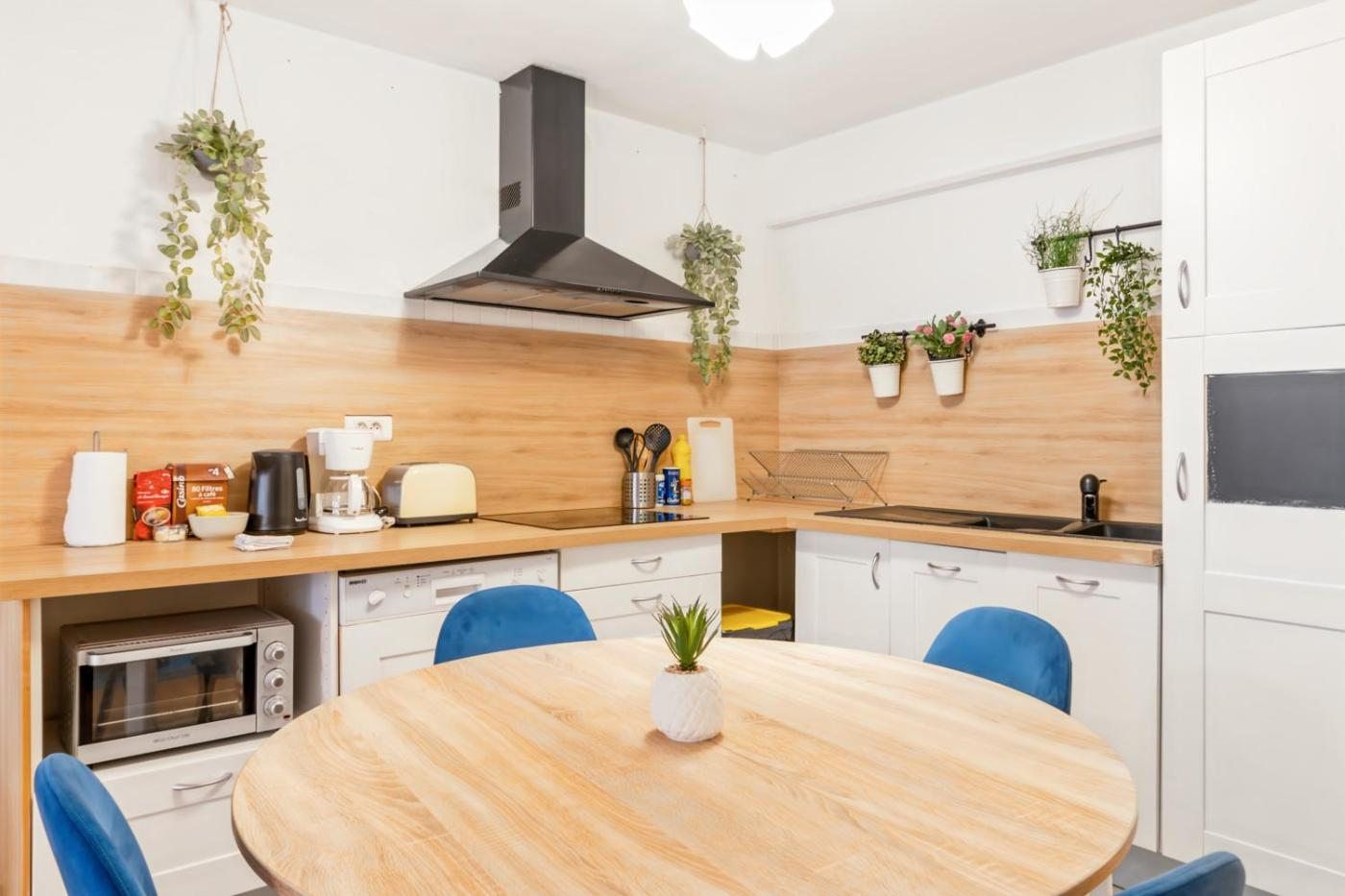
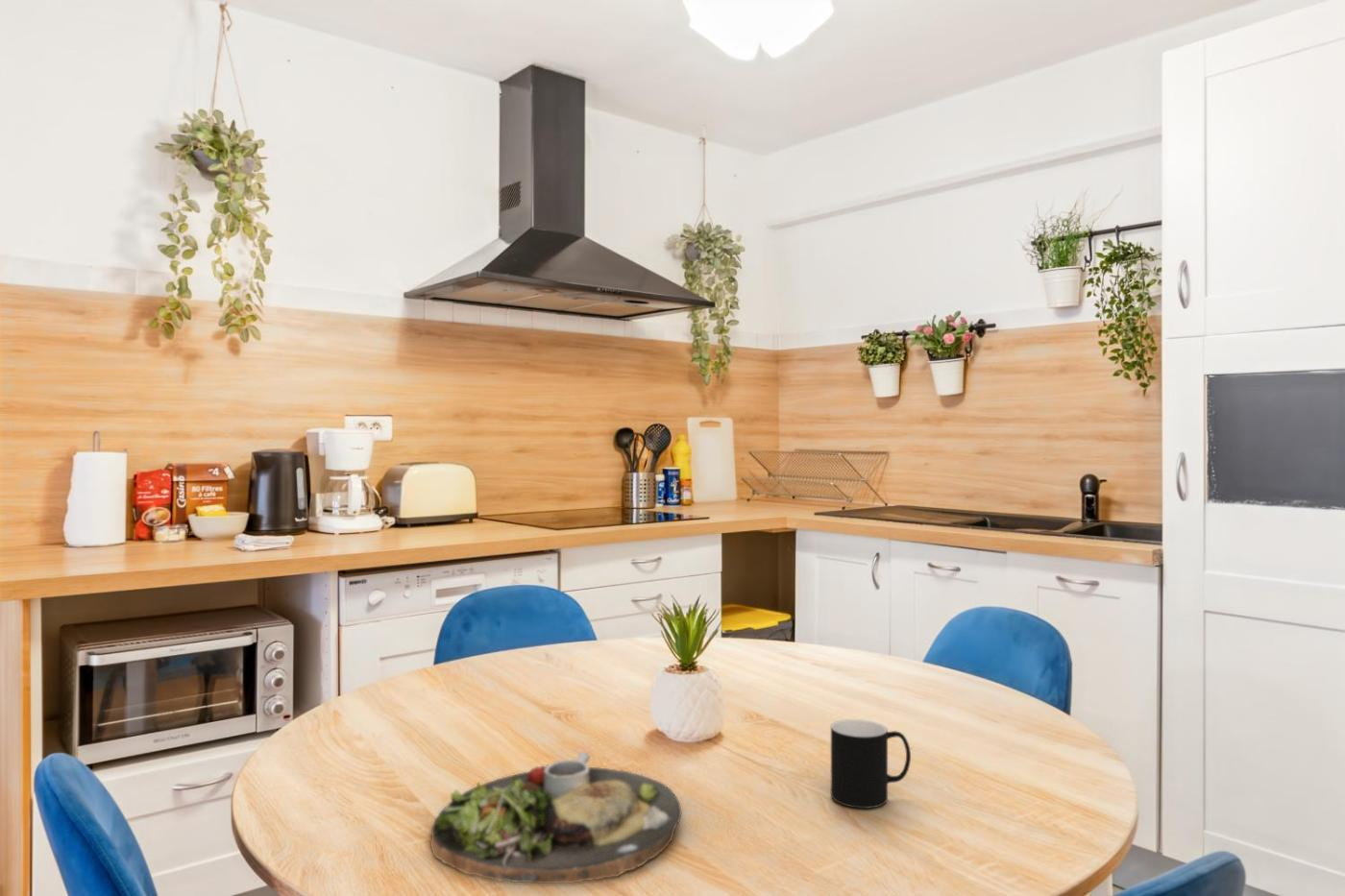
+ cup [830,718,912,810]
+ dinner plate [429,750,682,884]
